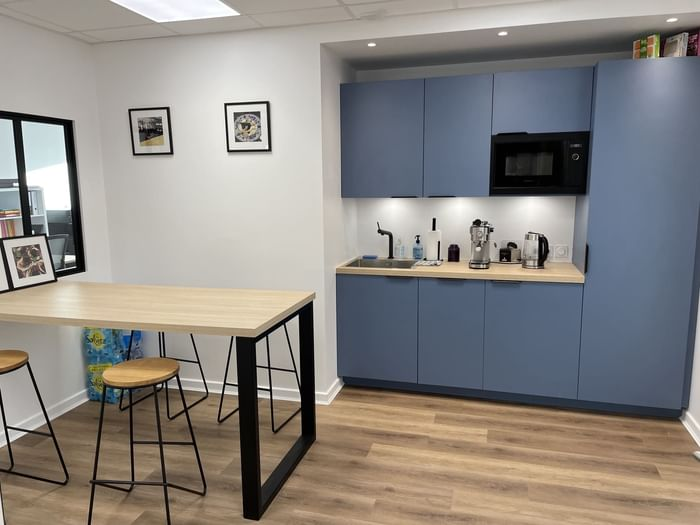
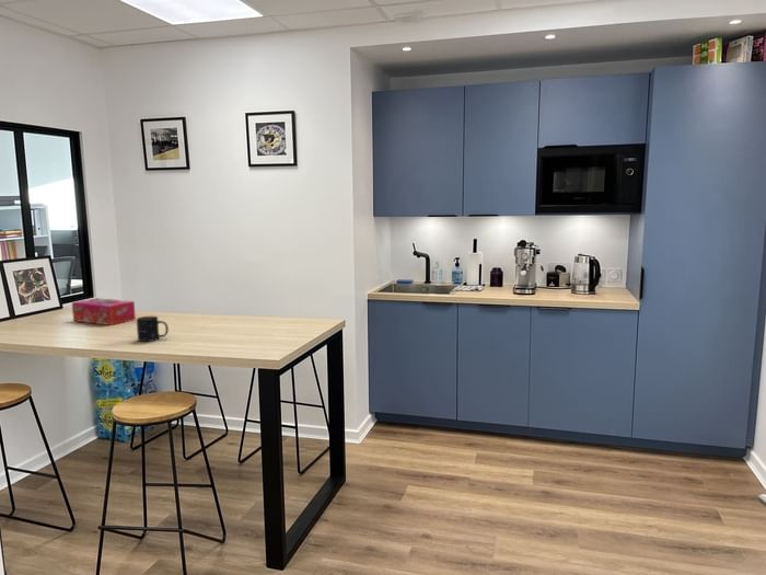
+ mug [136,315,170,343]
+ tissue box [71,297,137,326]
